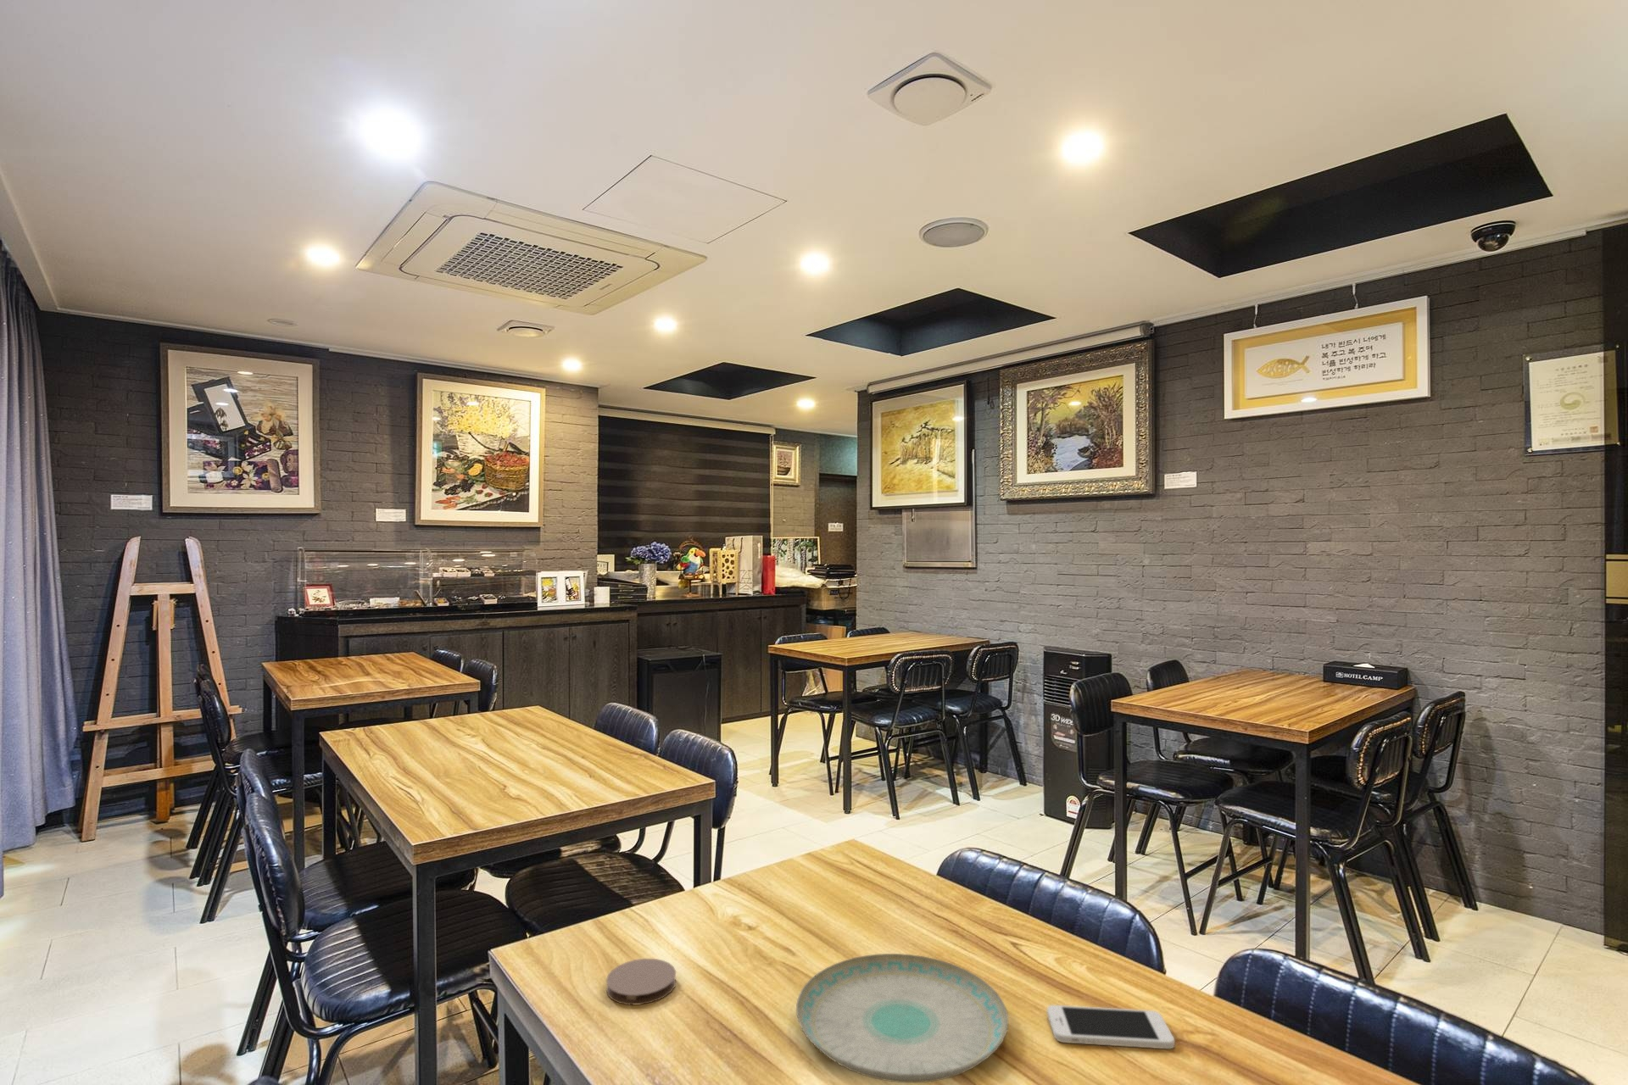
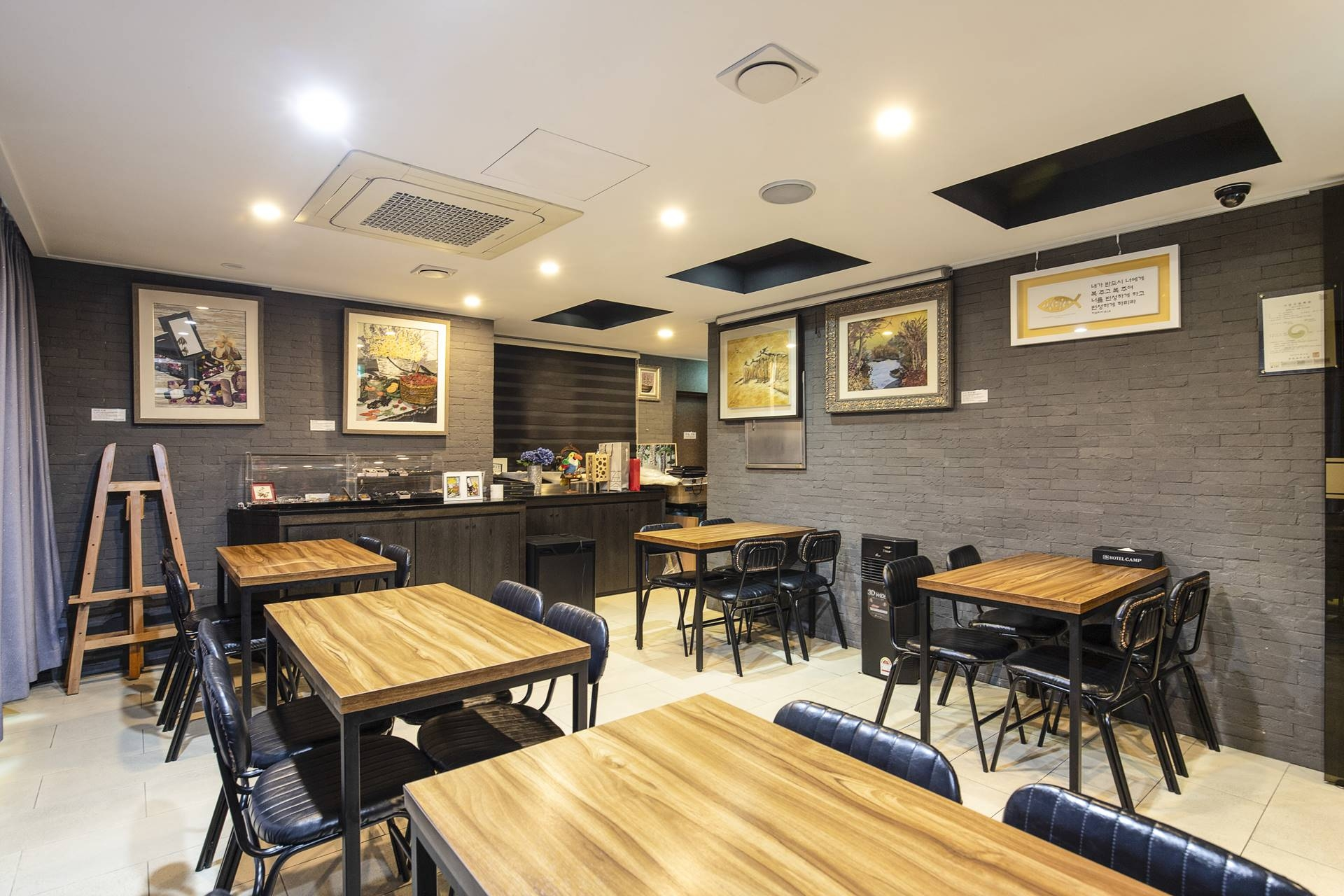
- coaster [606,958,677,1005]
- smartphone [1047,1005,1175,1050]
- plate [796,953,1009,1084]
